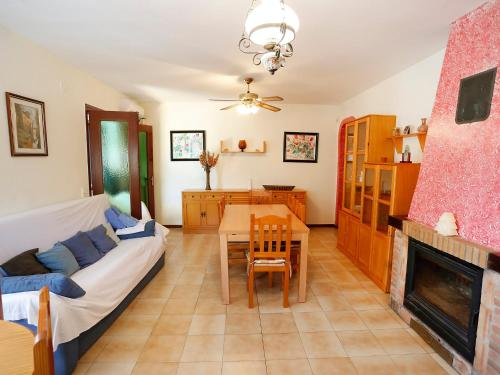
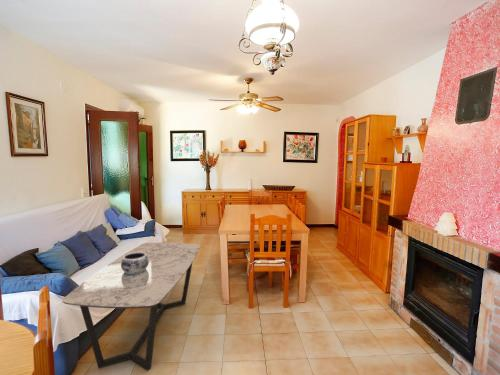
+ coffee table [62,242,201,372]
+ decorative bowl [121,252,149,274]
